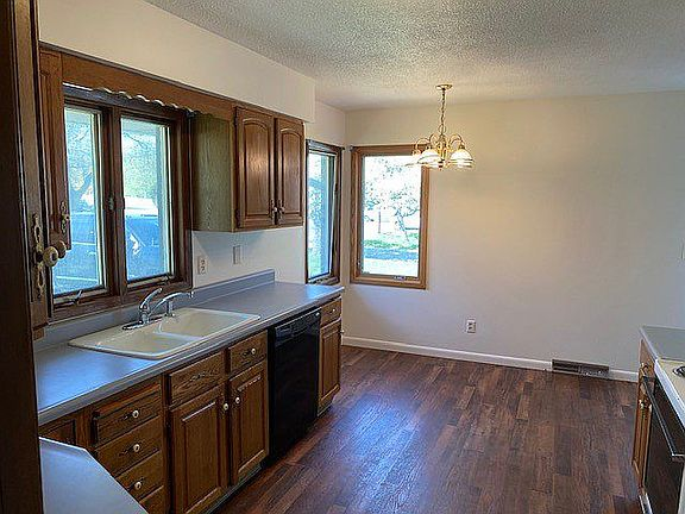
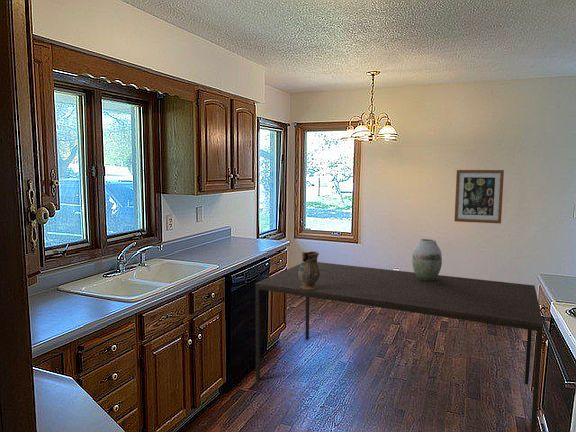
+ vase [411,238,443,281]
+ wall art [453,169,505,225]
+ ceramic pitcher [298,250,320,290]
+ dining table [254,261,544,432]
